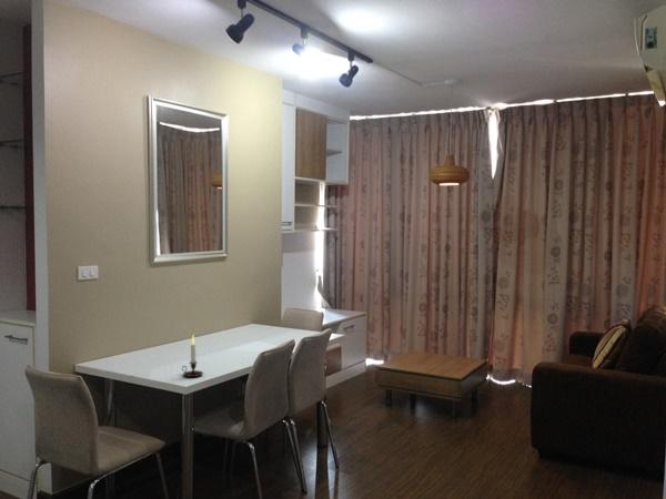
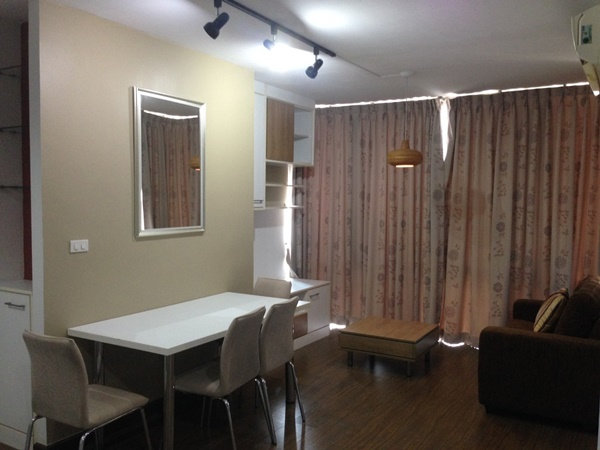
- candle [181,334,204,378]
